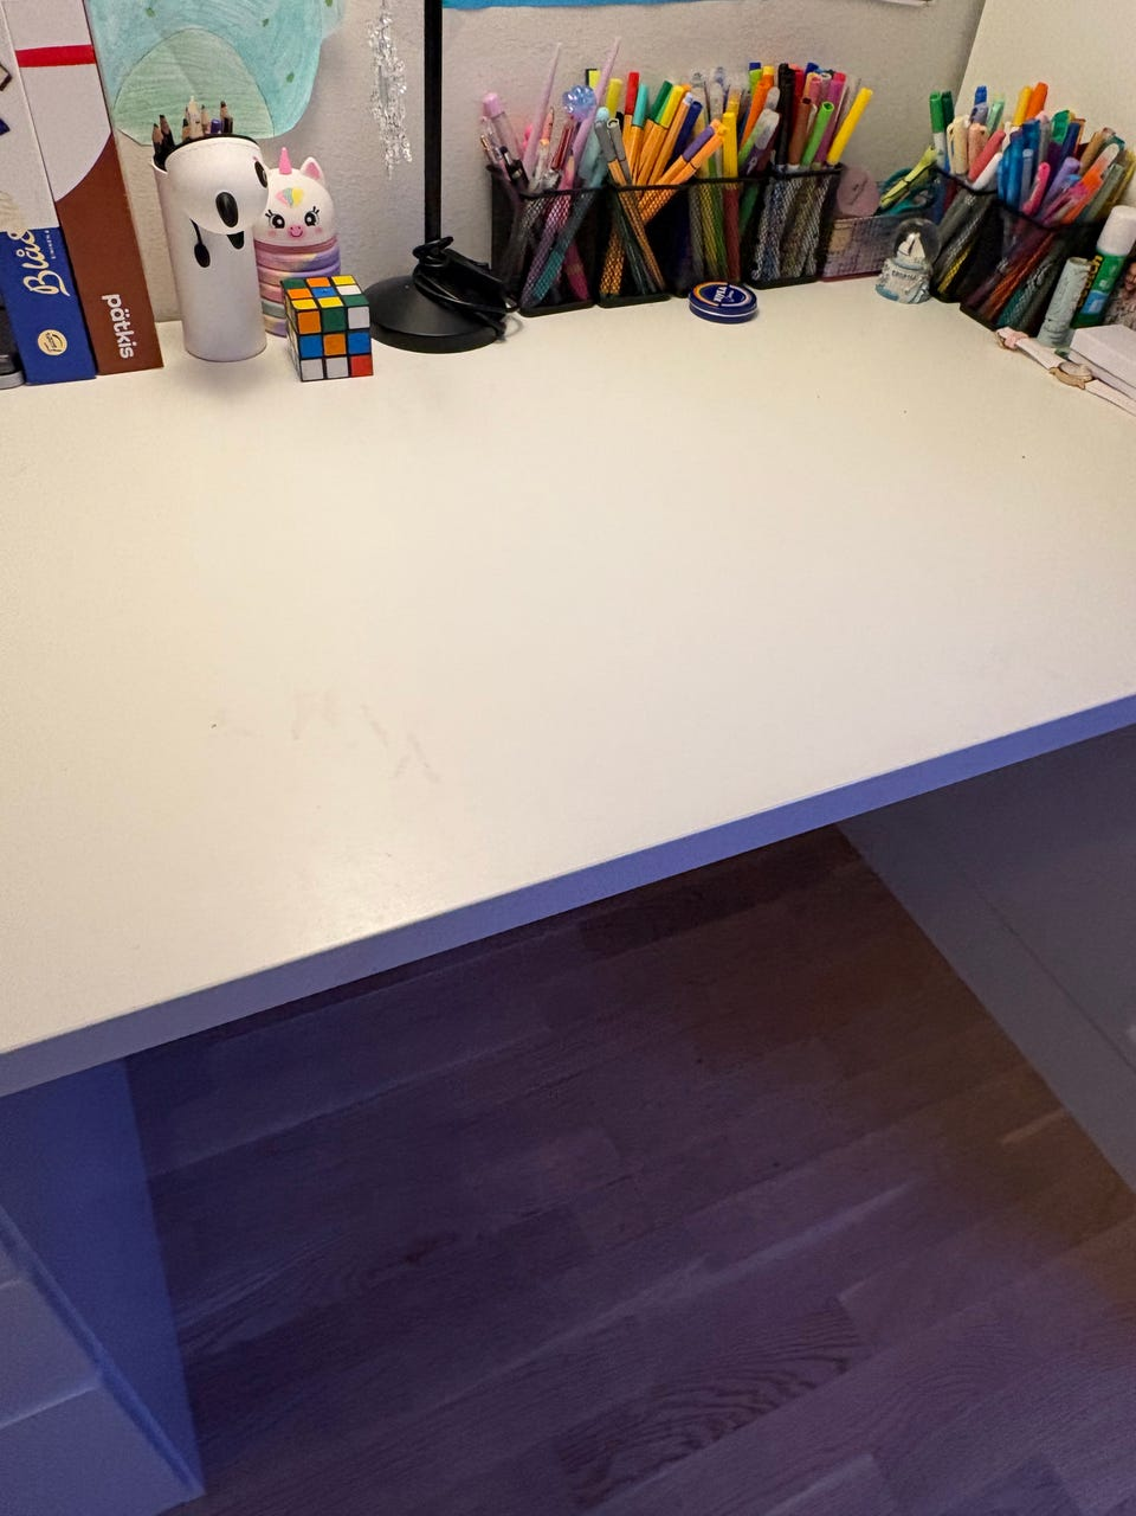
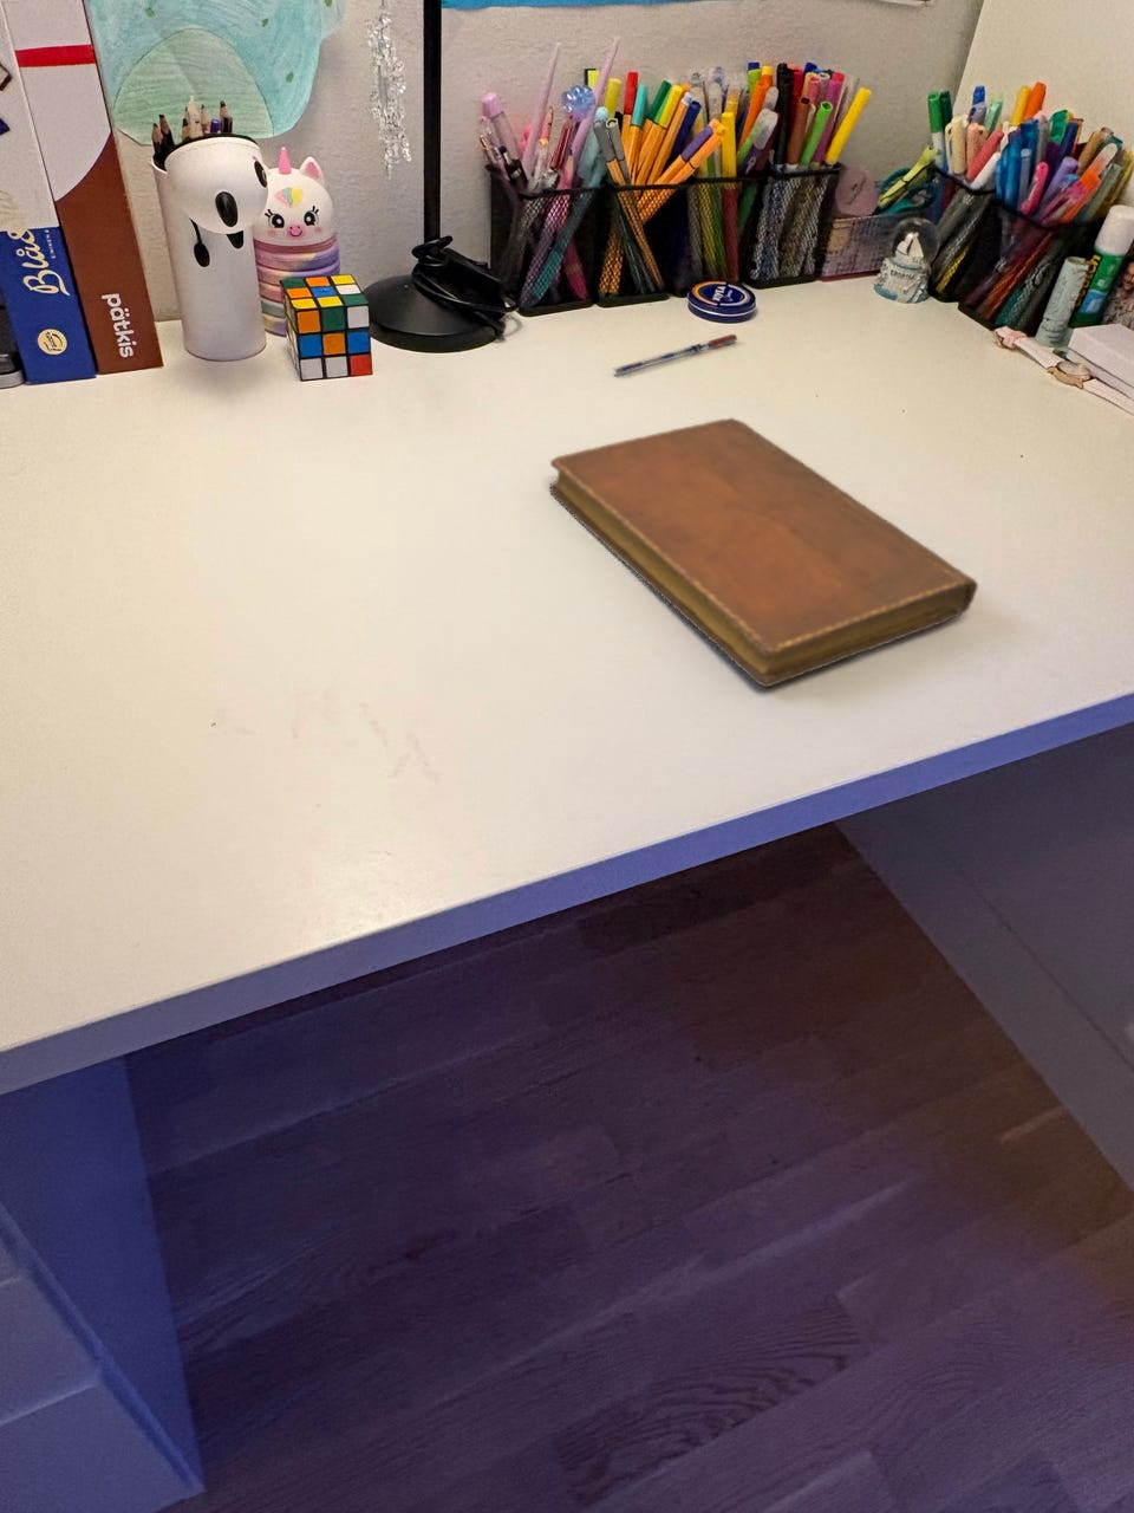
+ notebook [549,417,979,687]
+ pen [613,334,740,376]
